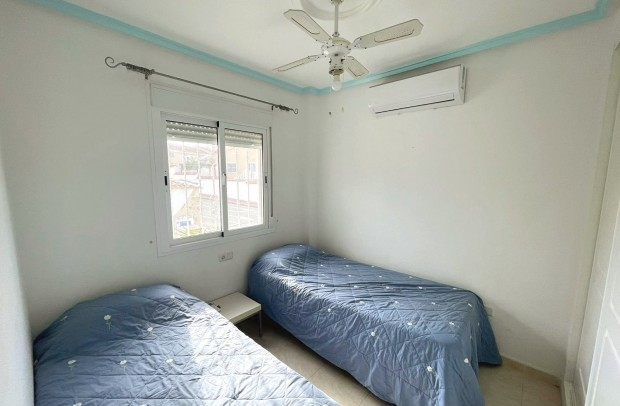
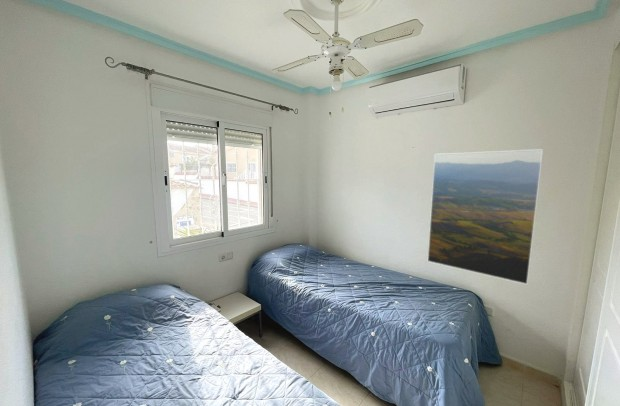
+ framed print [427,148,544,286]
